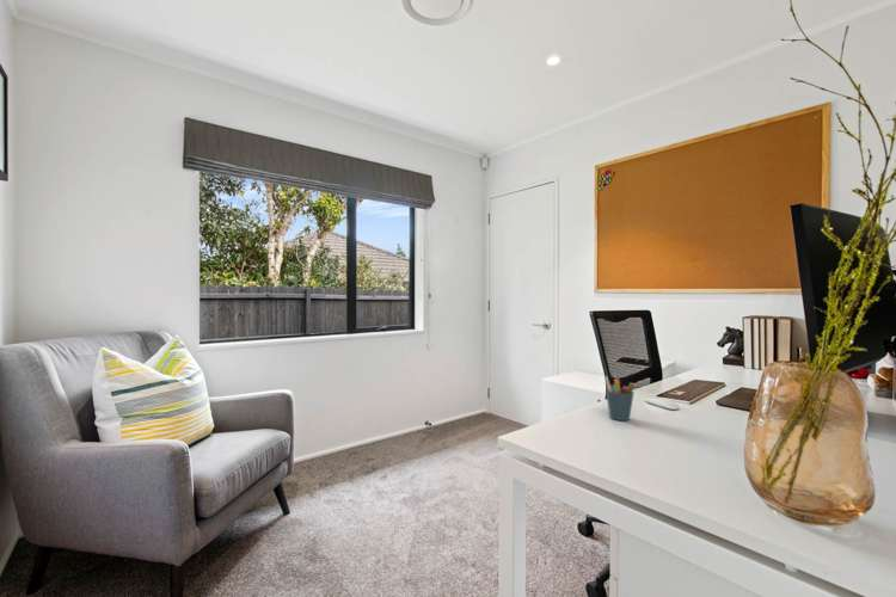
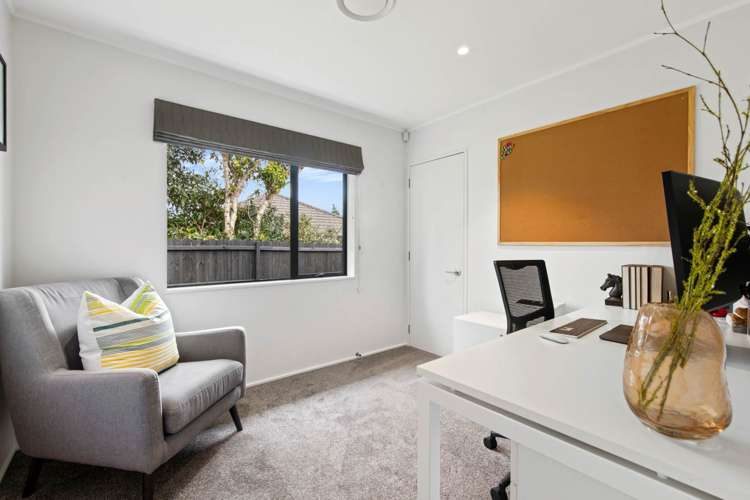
- pen holder [603,375,636,421]
